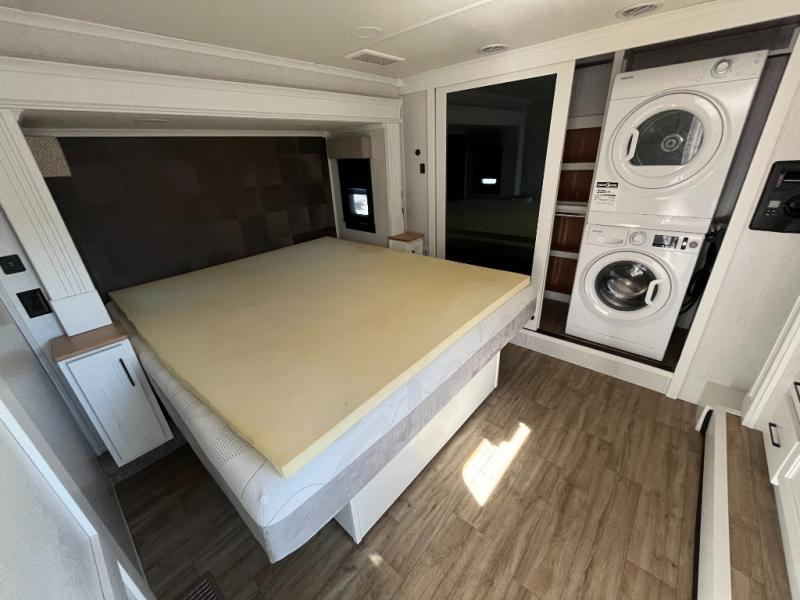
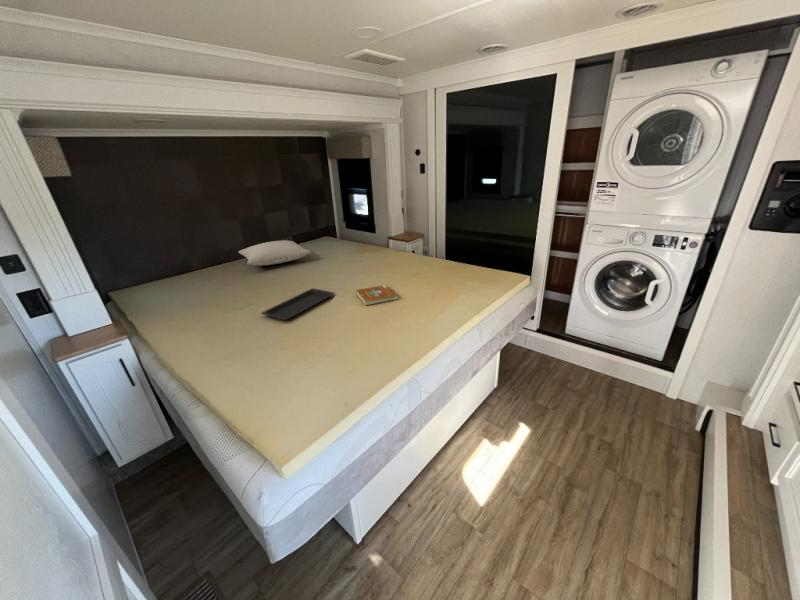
+ pillow [237,239,312,266]
+ book [355,284,399,306]
+ serving tray [260,287,335,321]
